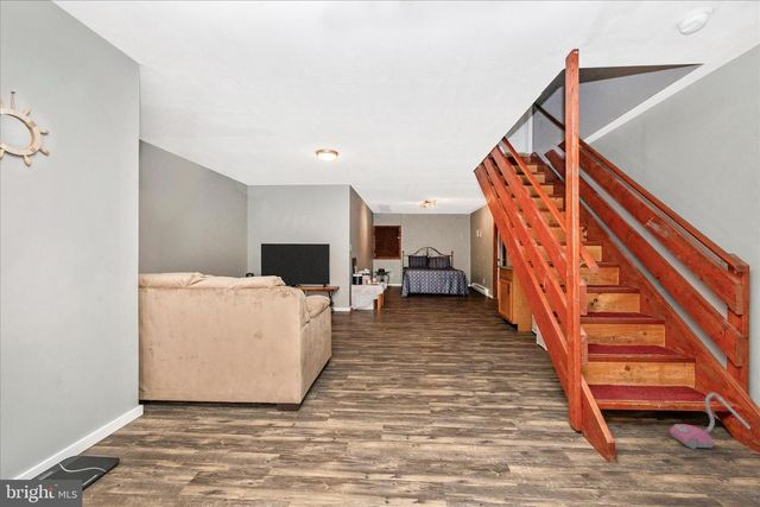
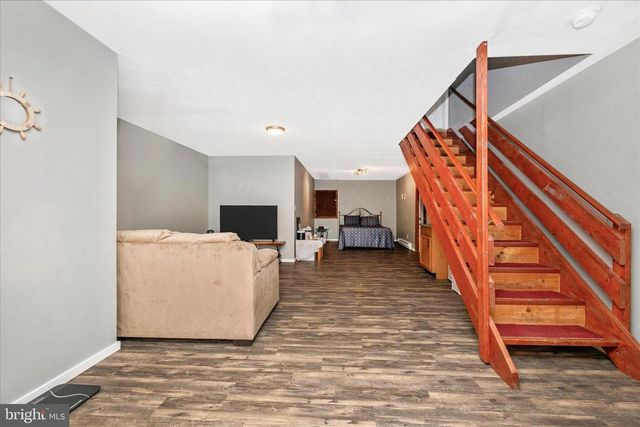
- vacuum cleaner [669,392,760,450]
